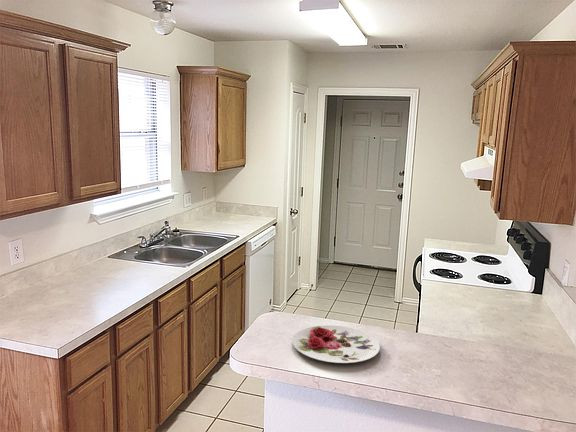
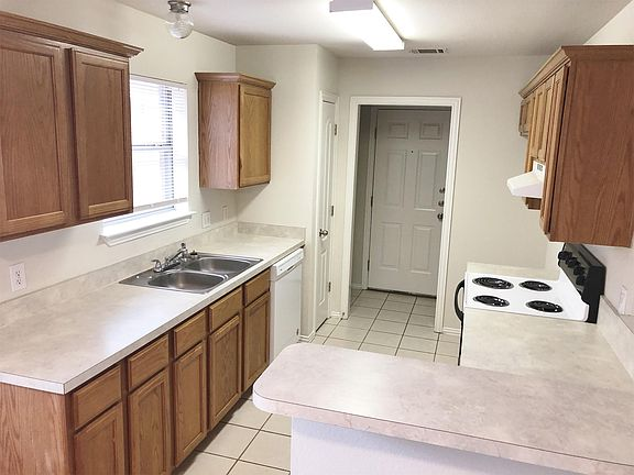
- plate [291,324,381,364]
